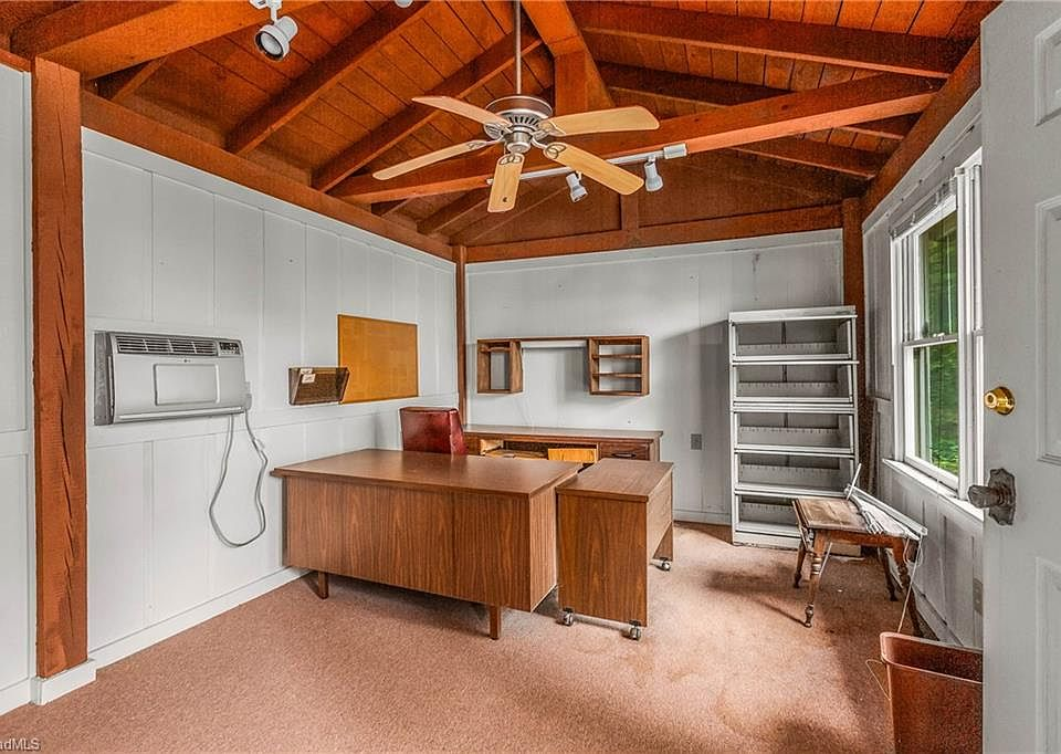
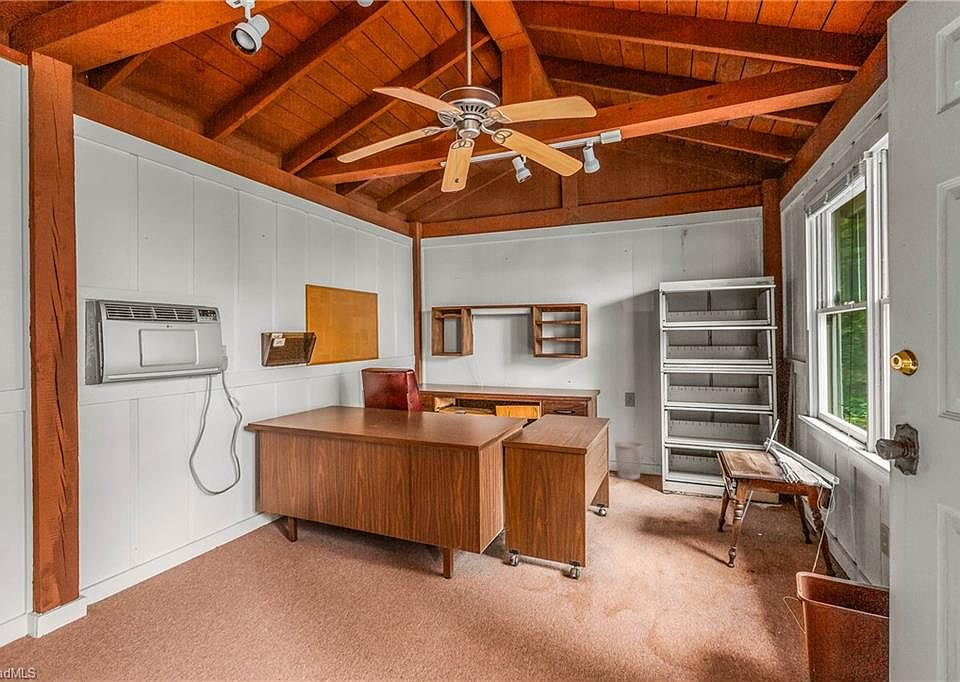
+ wastebasket [614,440,643,480]
